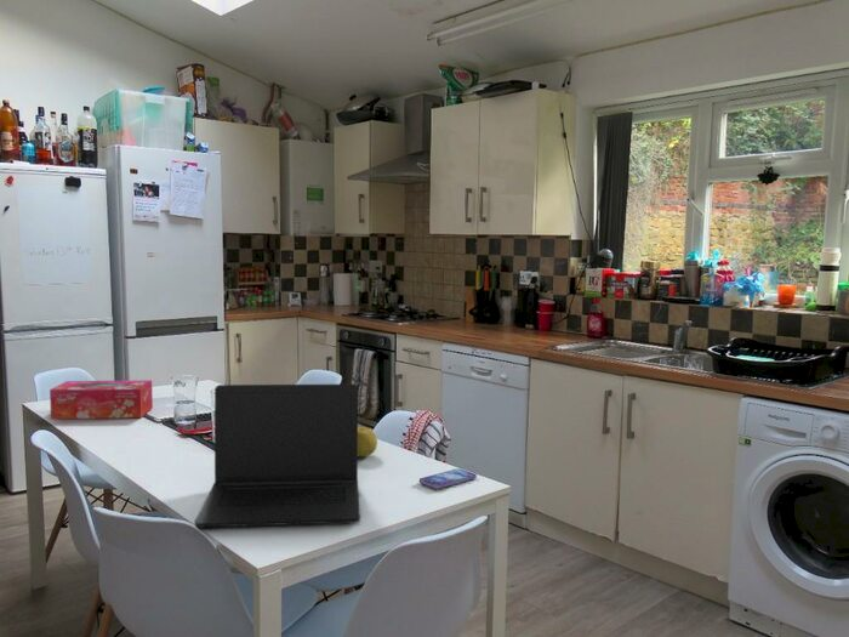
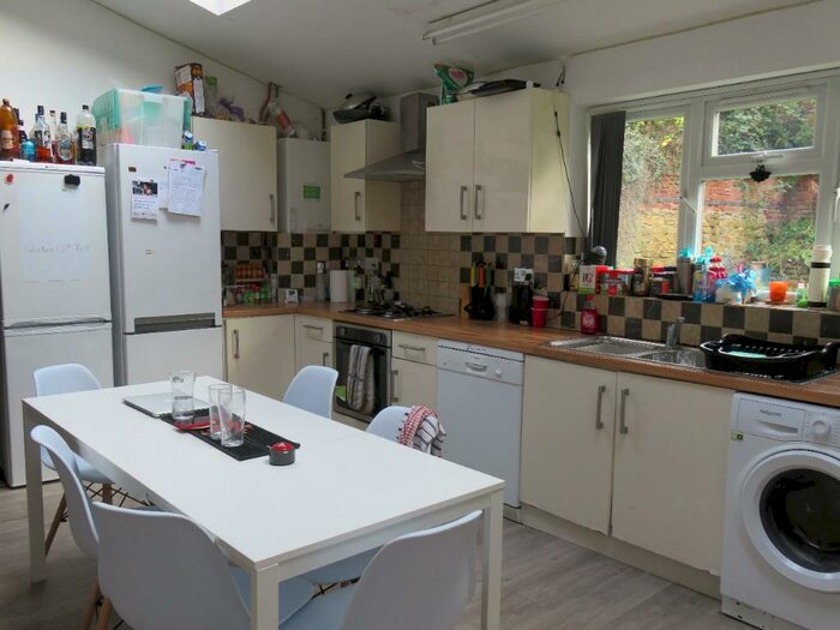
- fruit [358,426,378,457]
- smartphone [418,467,478,490]
- laptop [194,383,361,529]
- tissue box [49,379,154,420]
